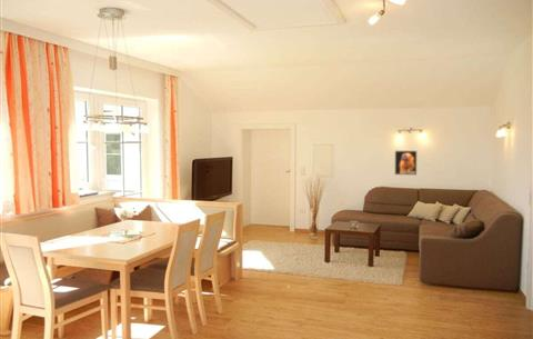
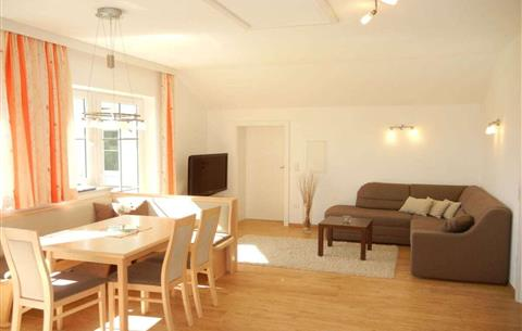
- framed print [394,150,418,176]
